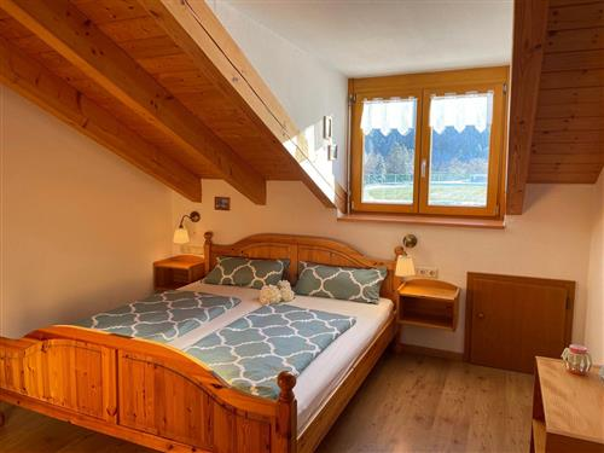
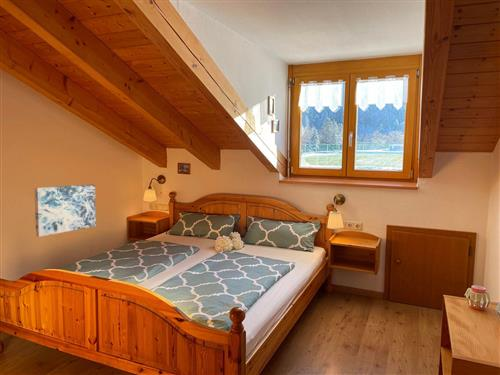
+ wall art [34,183,97,238]
